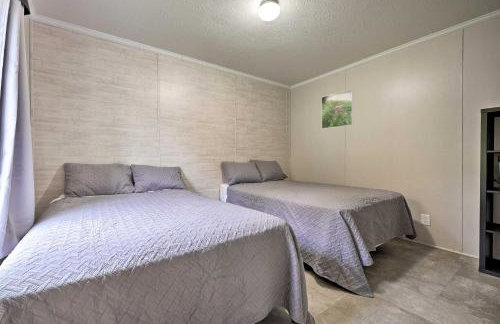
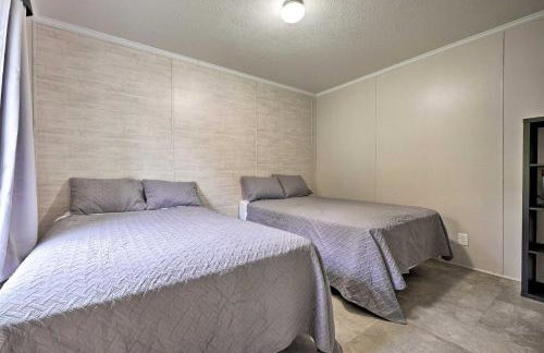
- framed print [320,88,354,130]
